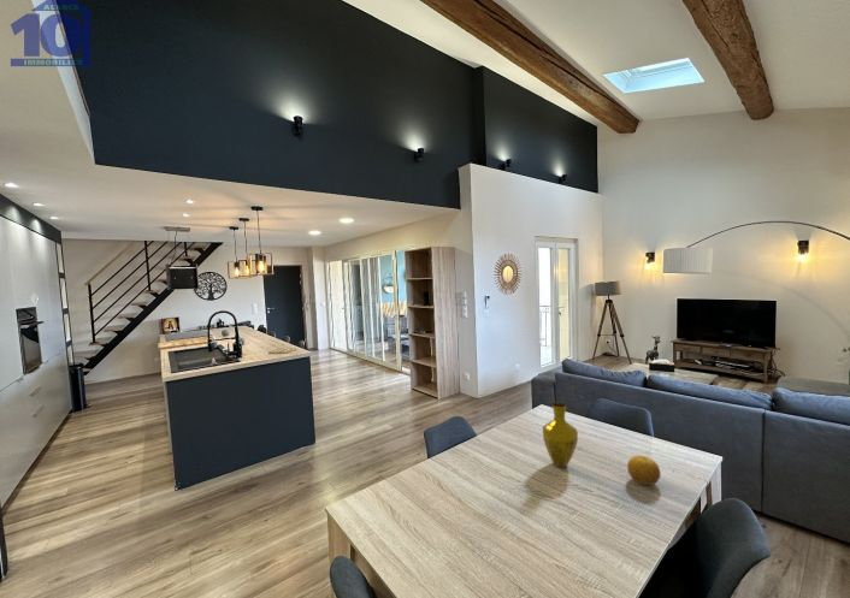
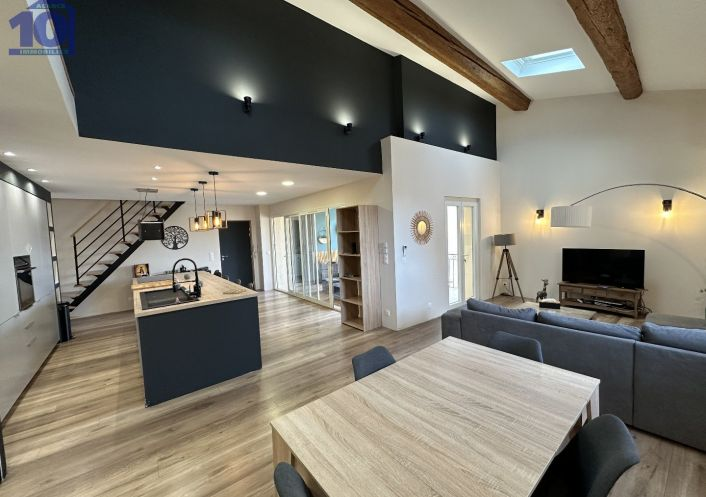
- vase [542,402,579,468]
- fruit [626,454,661,486]
